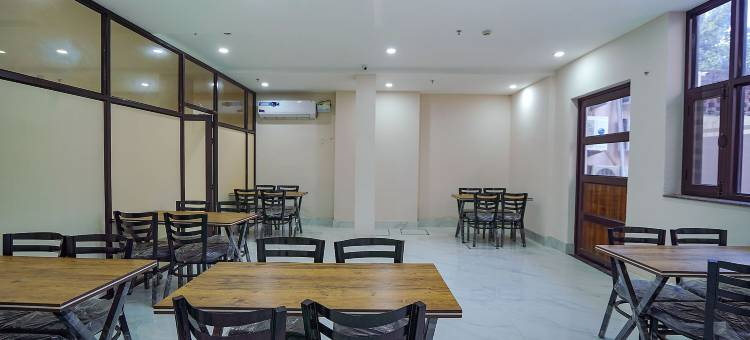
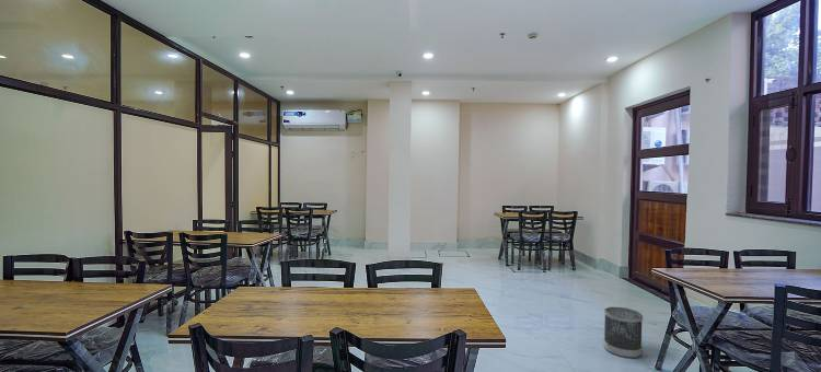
+ wastebasket [603,306,644,359]
